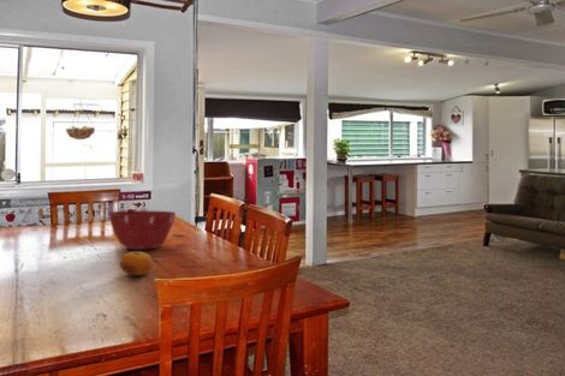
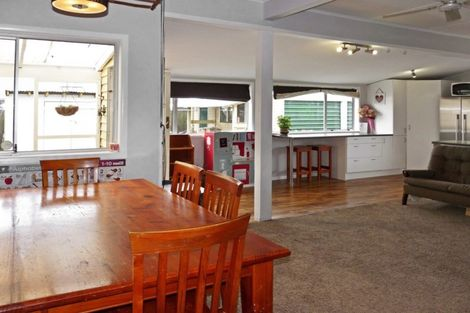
- fruit [119,251,154,276]
- mixing bowl [107,209,178,251]
